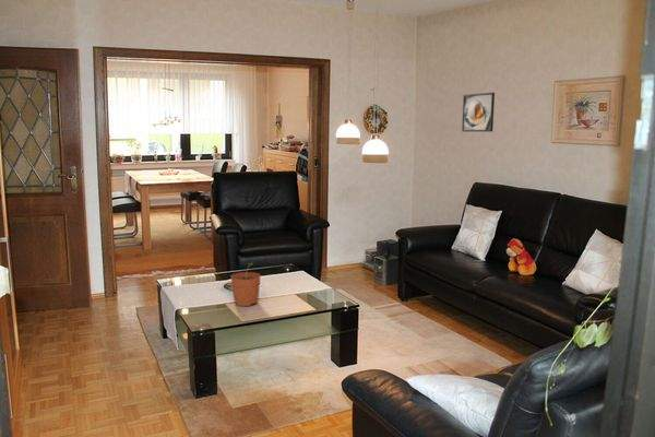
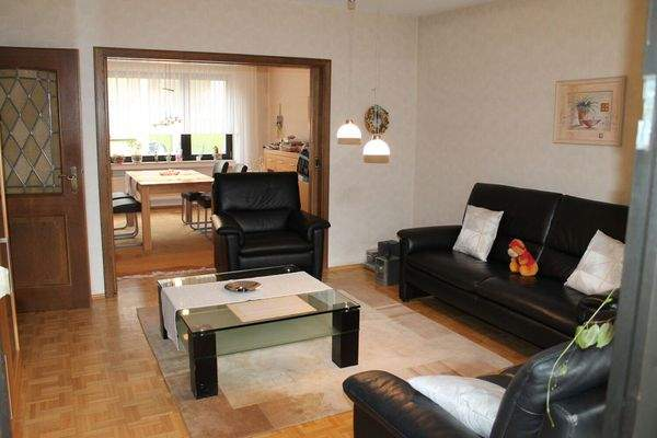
- plant pot [230,262,262,307]
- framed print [461,92,496,132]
